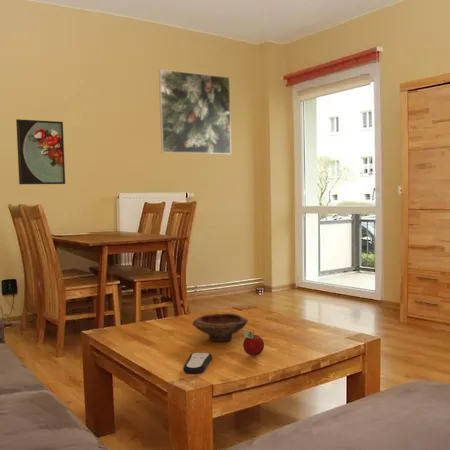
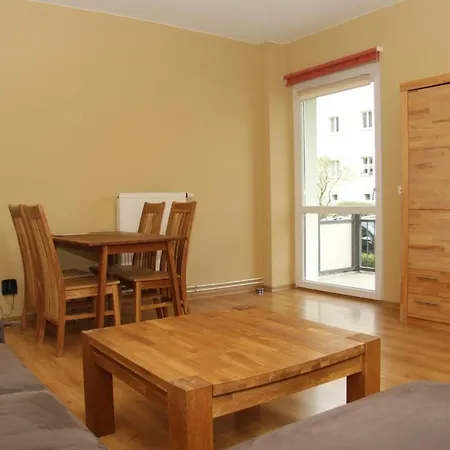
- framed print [158,68,232,155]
- remote control [182,351,213,375]
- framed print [15,118,66,185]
- bowl [192,312,249,342]
- fruit [242,329,265,357]
